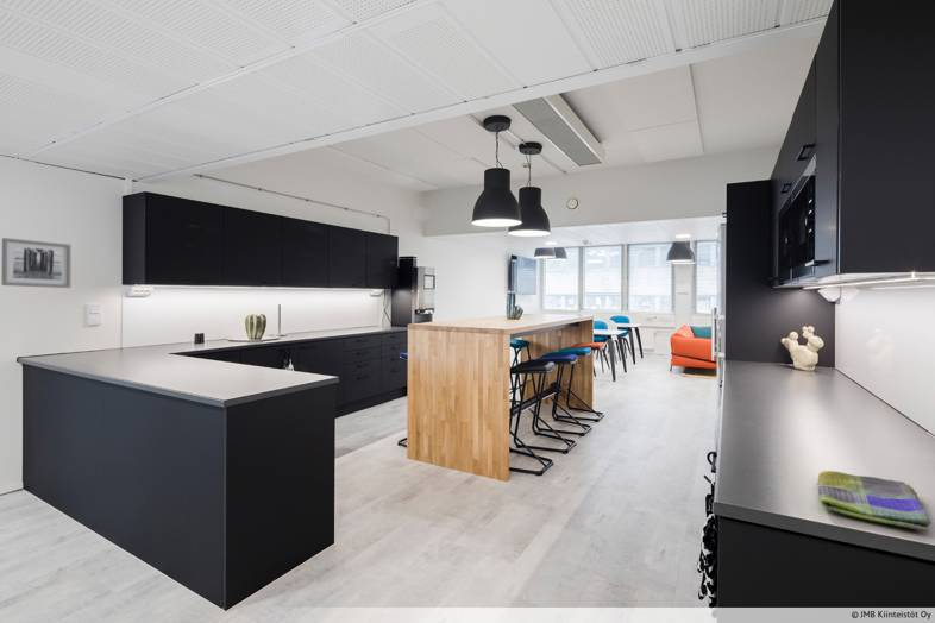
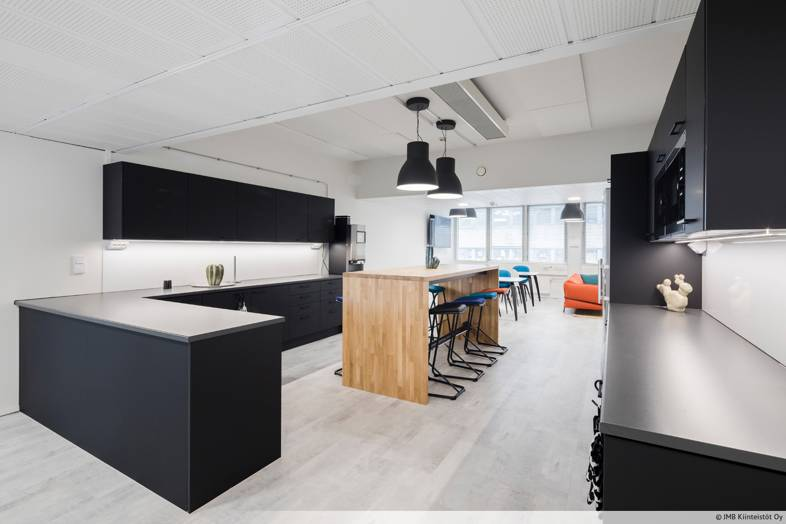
- dish towel [817,470,933,533]
- wall art [1,237,73,289]
